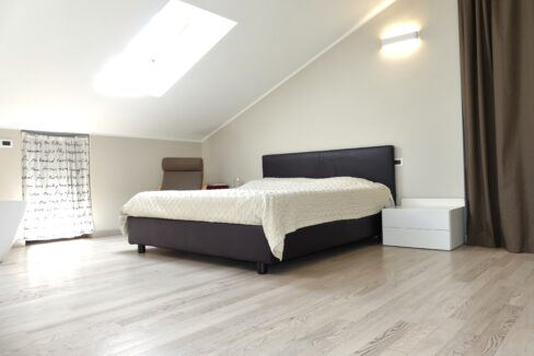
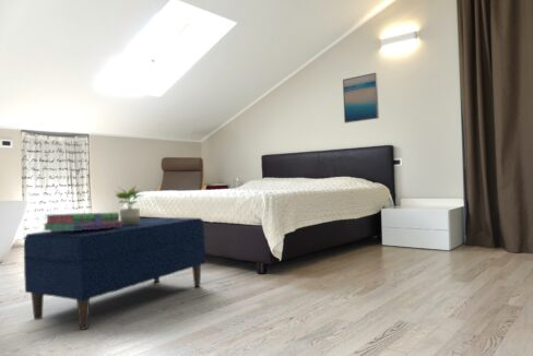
+ bench [23,216,206,331]
+ wall art [342,72,380,123]
+ potted plant [114,185,146,225]
+ stack of books [42,212,121,232]
